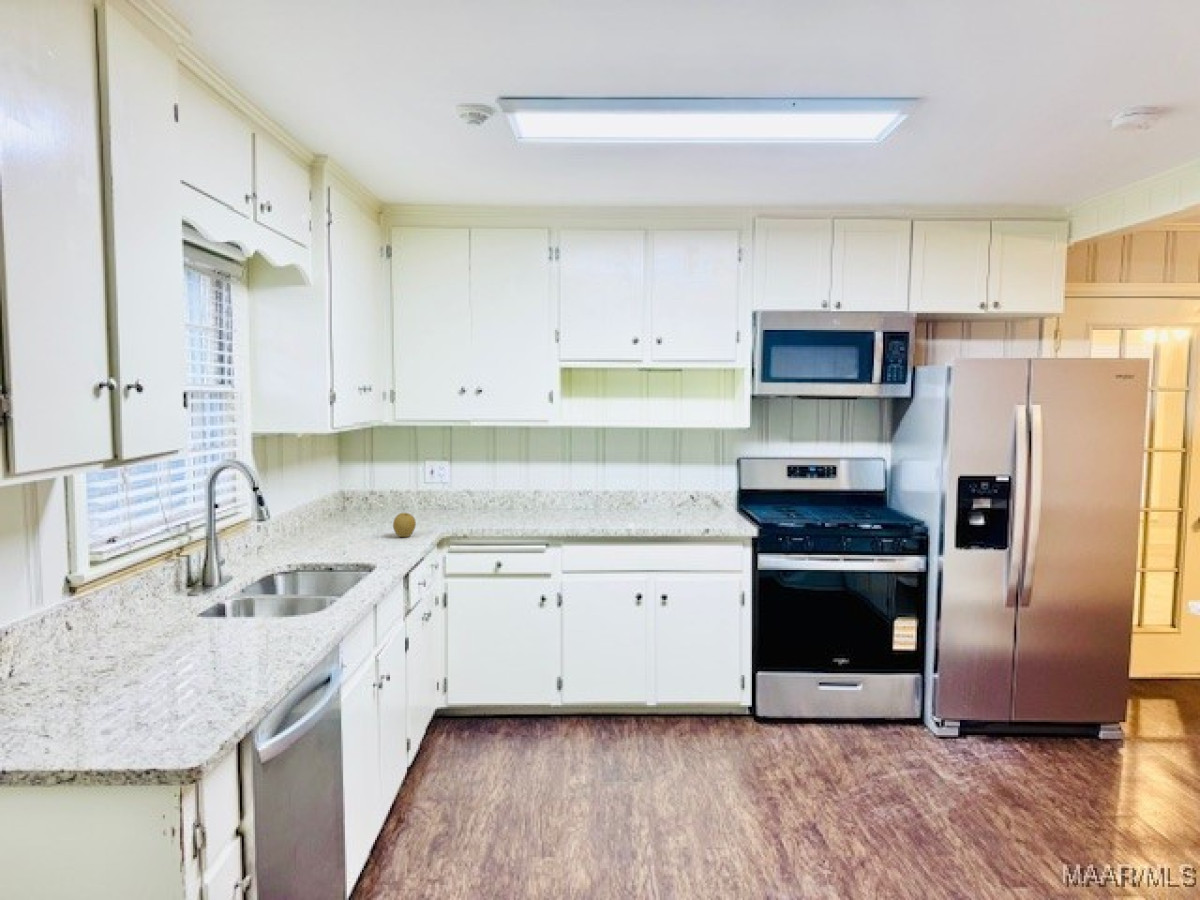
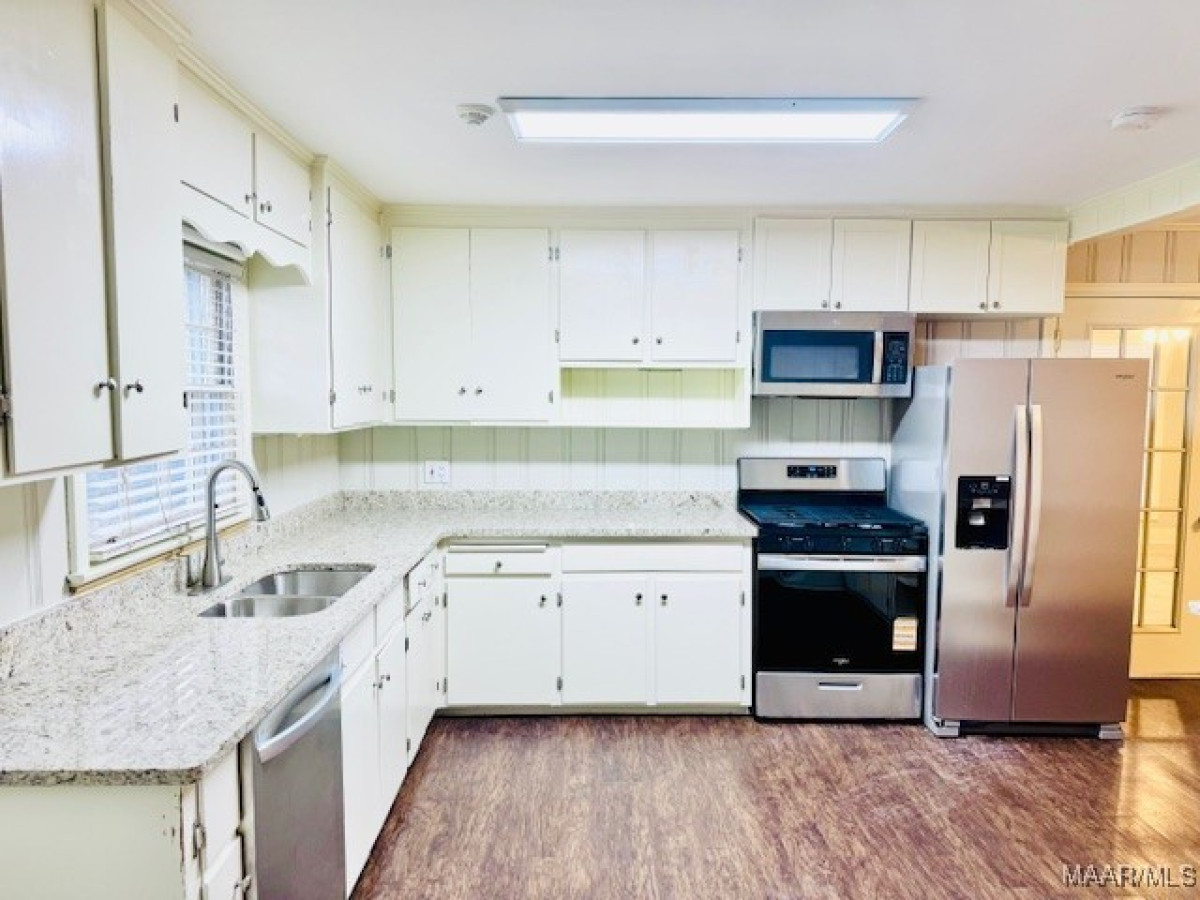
- fruit [392,512,417,538]
